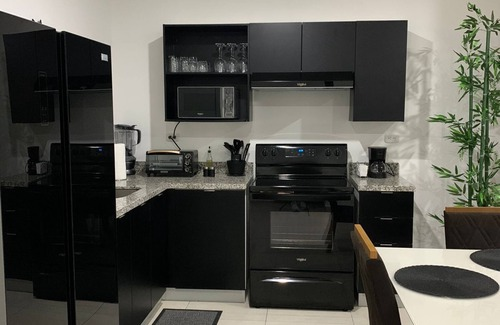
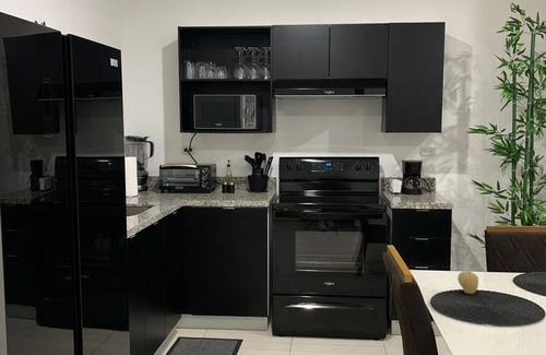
+ fruit [456,267,479,295]
